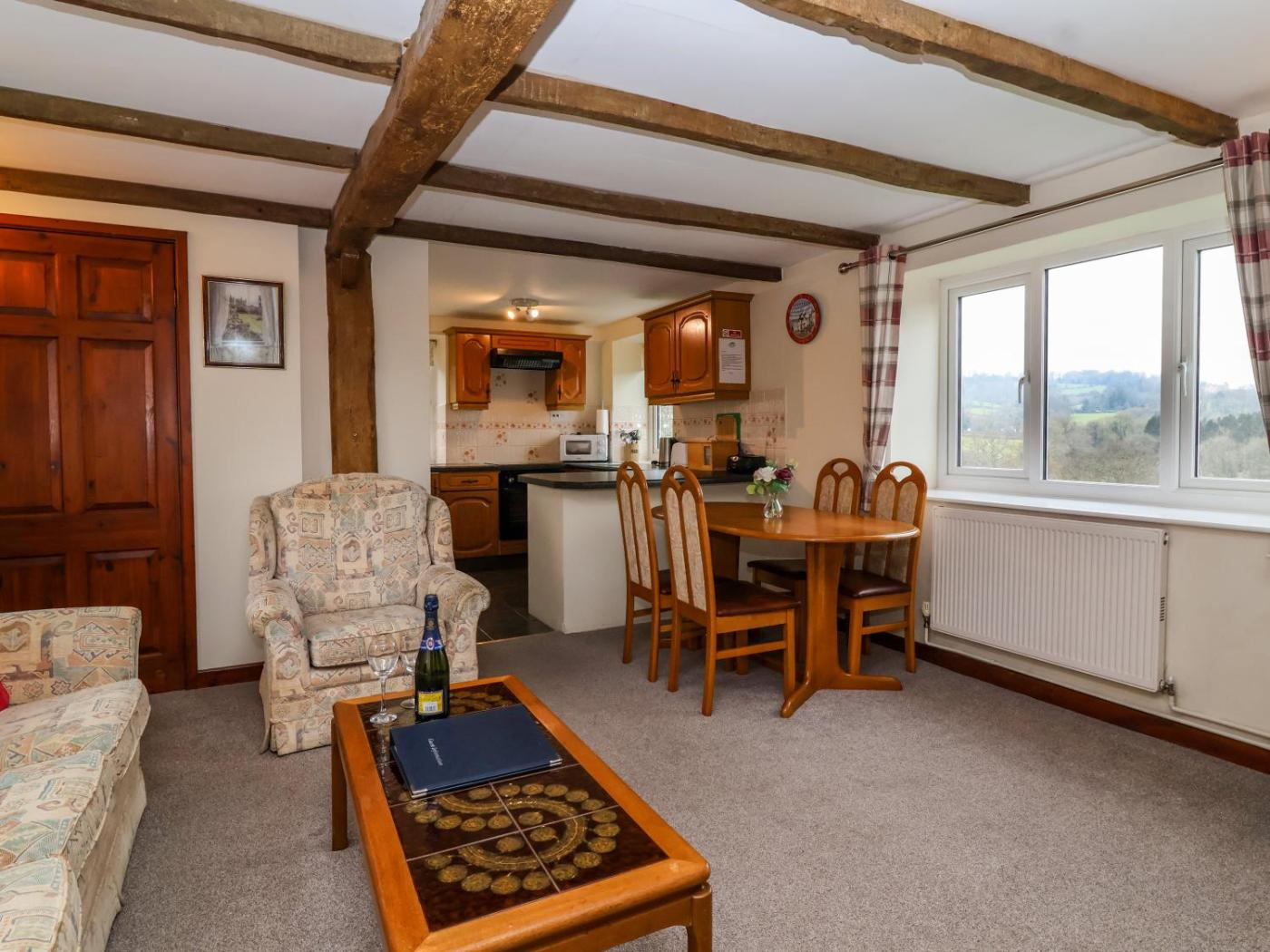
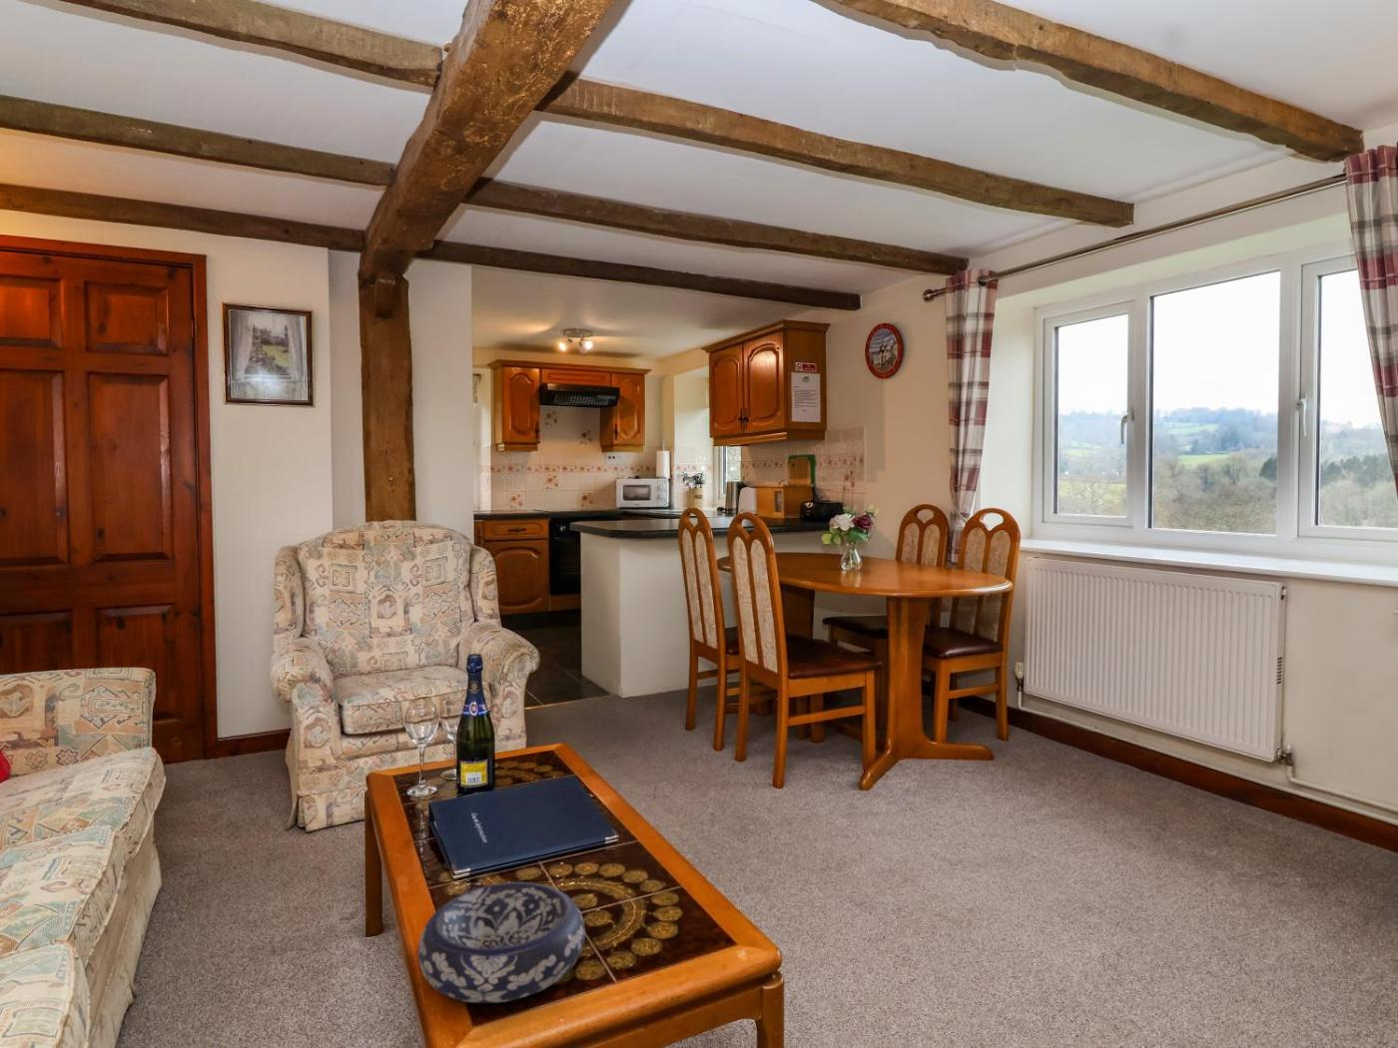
+ decorative bowl [416,882,586,1004]
